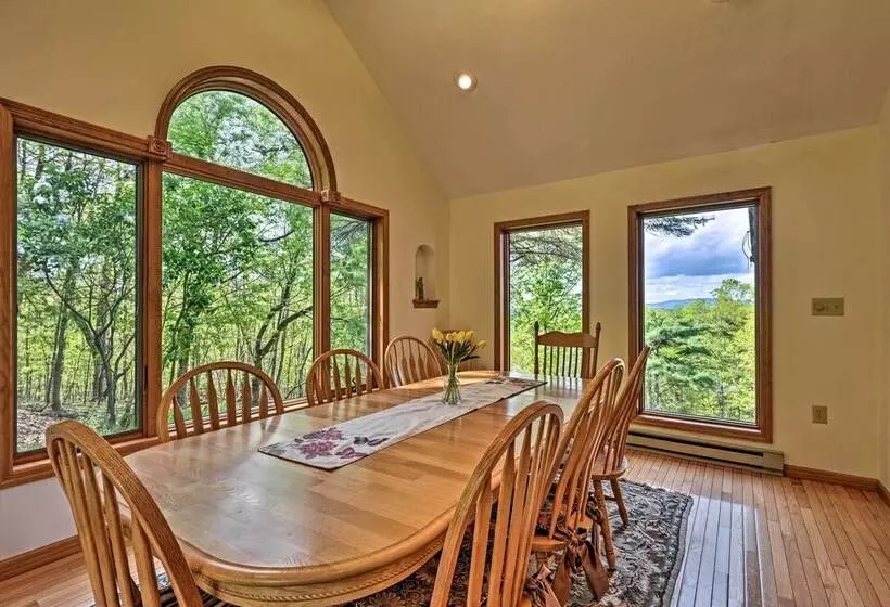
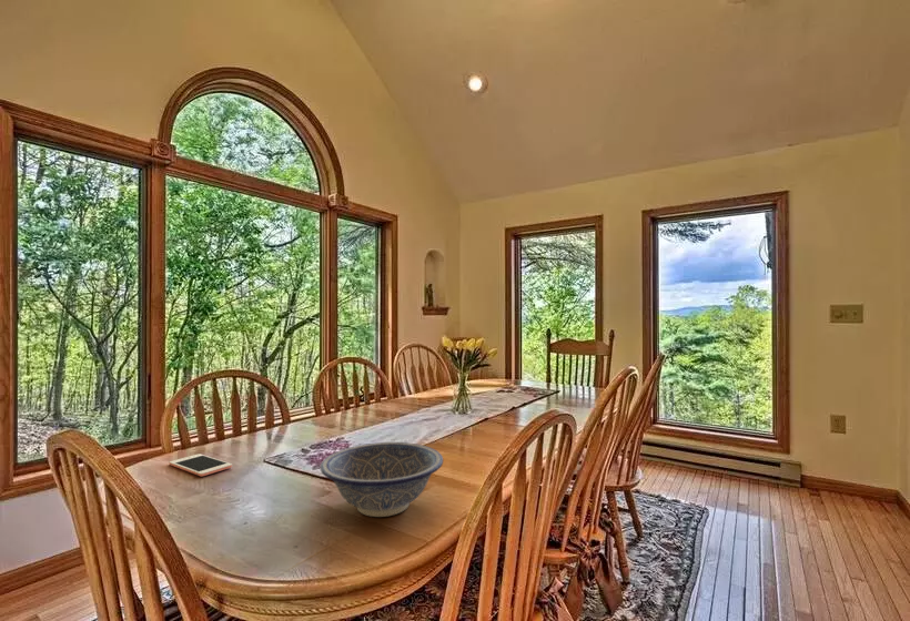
+ cell phone [169,452,233,478]
+ decorative bowl [320,441,444,518]
